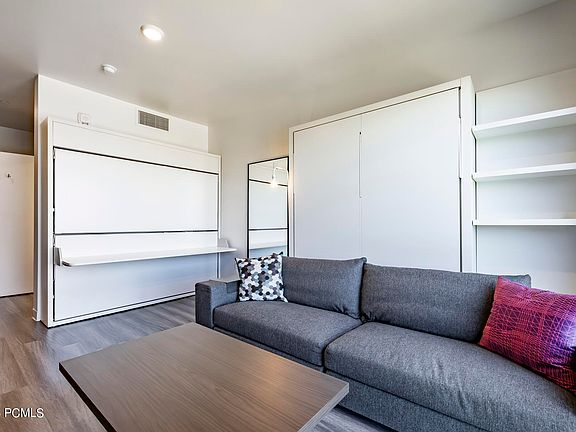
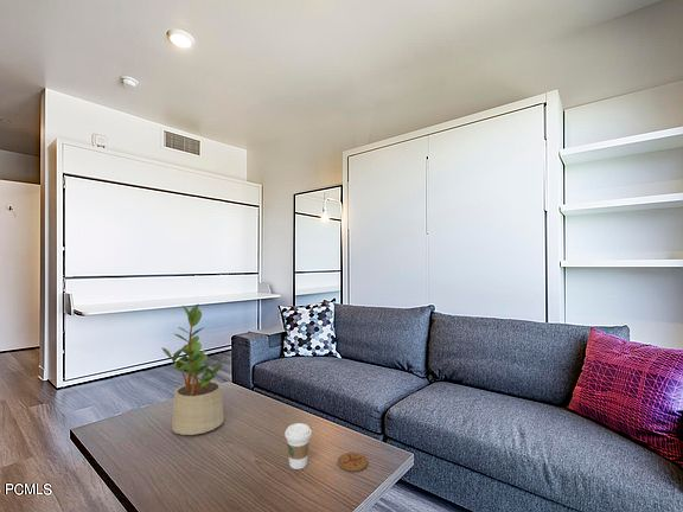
+ coffee cup [283,422,313,471]
+ potted plant [161,302,226,436]
+ coaster [337,452,369,473]
